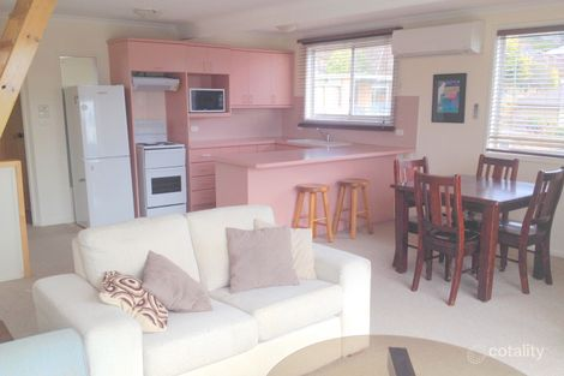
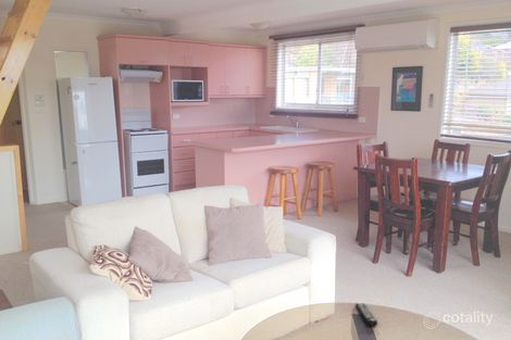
+ remote control [354,302,378,328]
